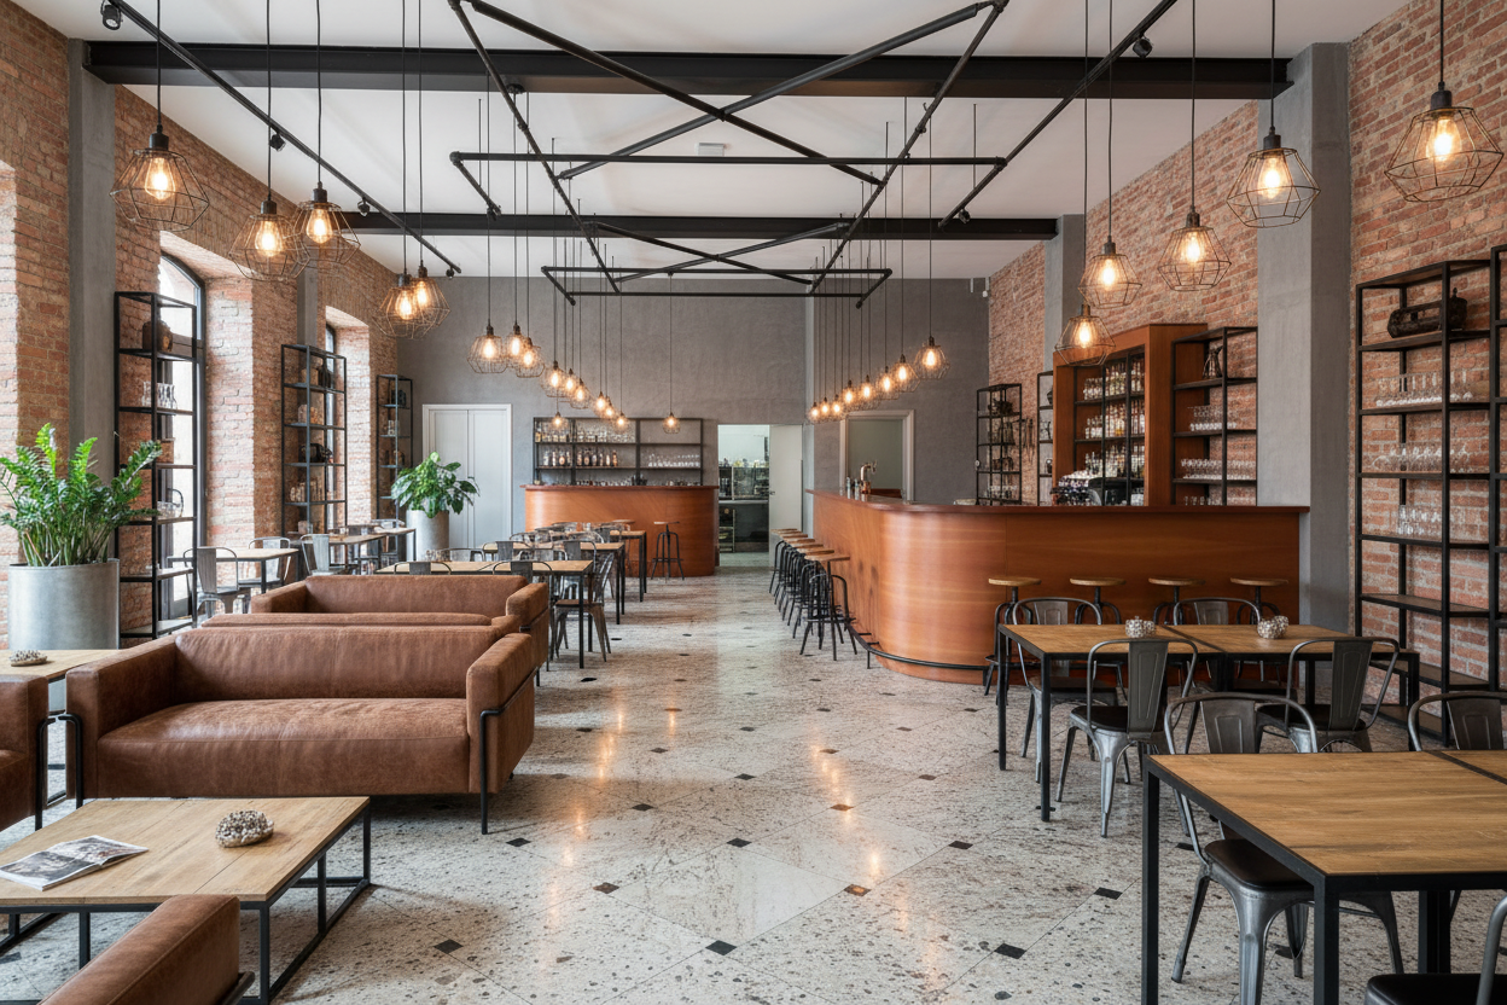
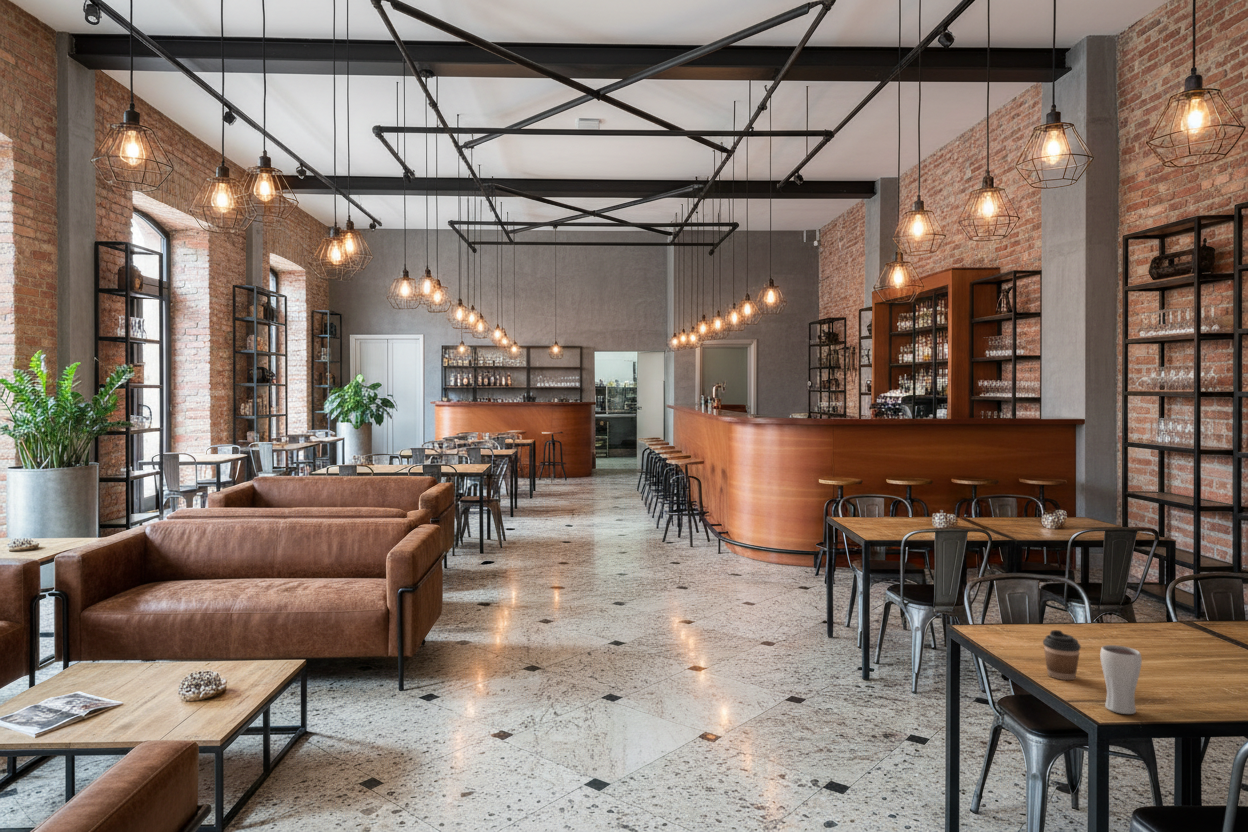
+ coffee cup [1042,629,1082,681]
+ drinking glass [1099,644,1143,715]
